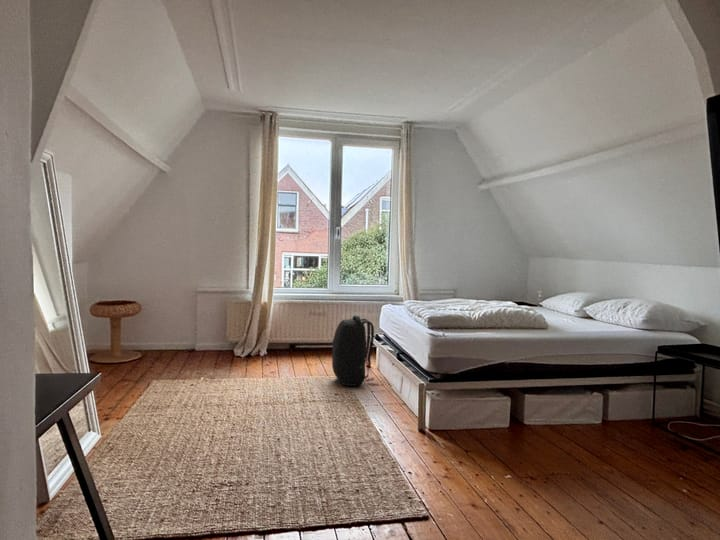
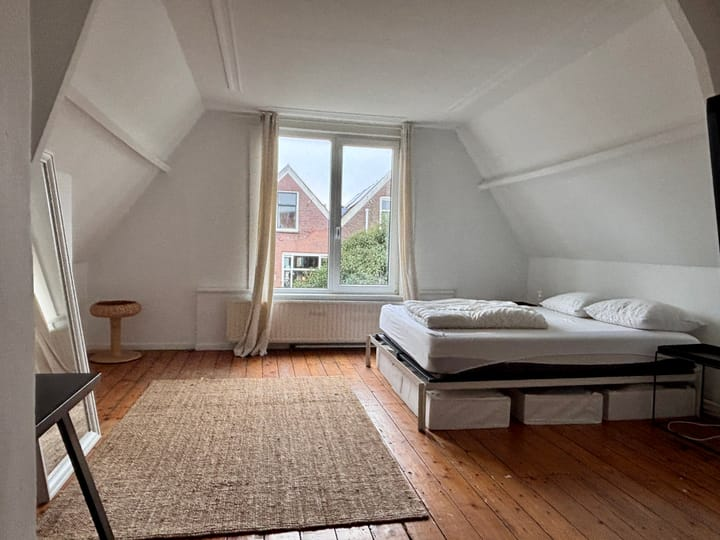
- backpack [331,315,380,387]
